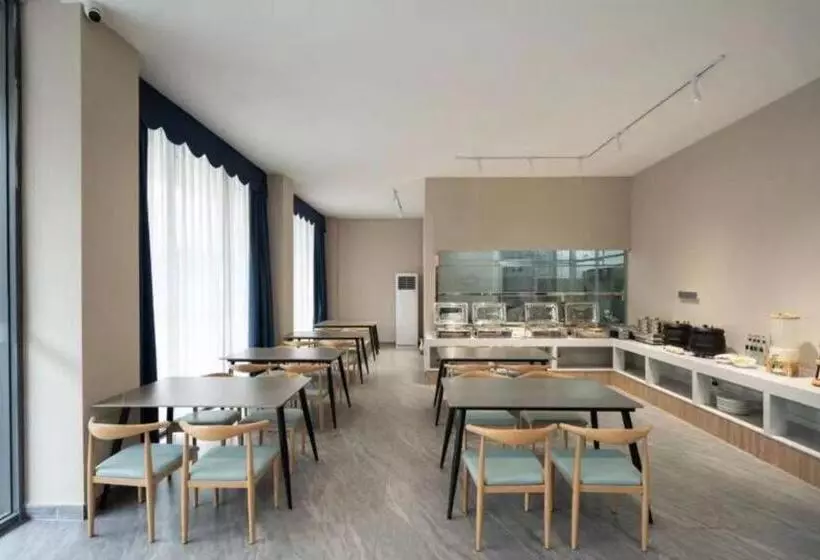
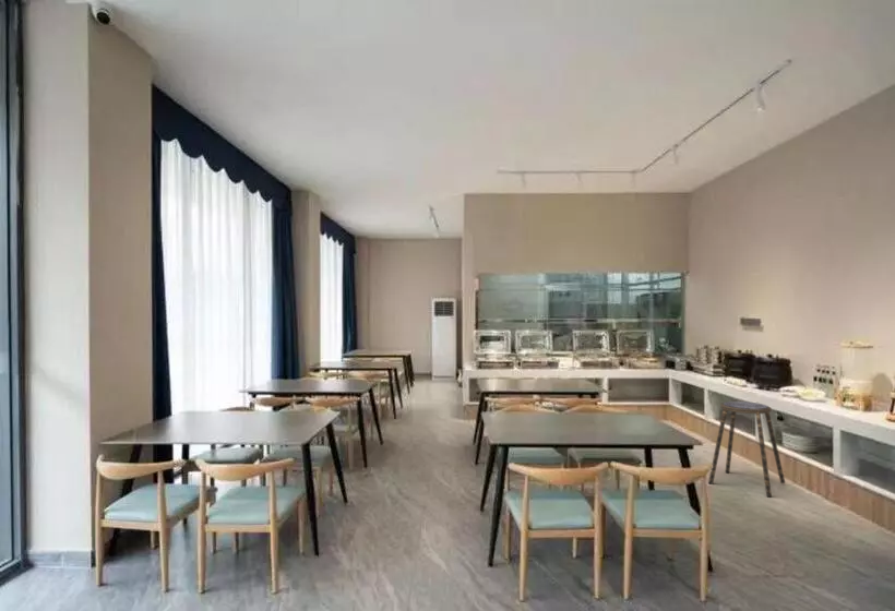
+ stool [707,400,786,498]
